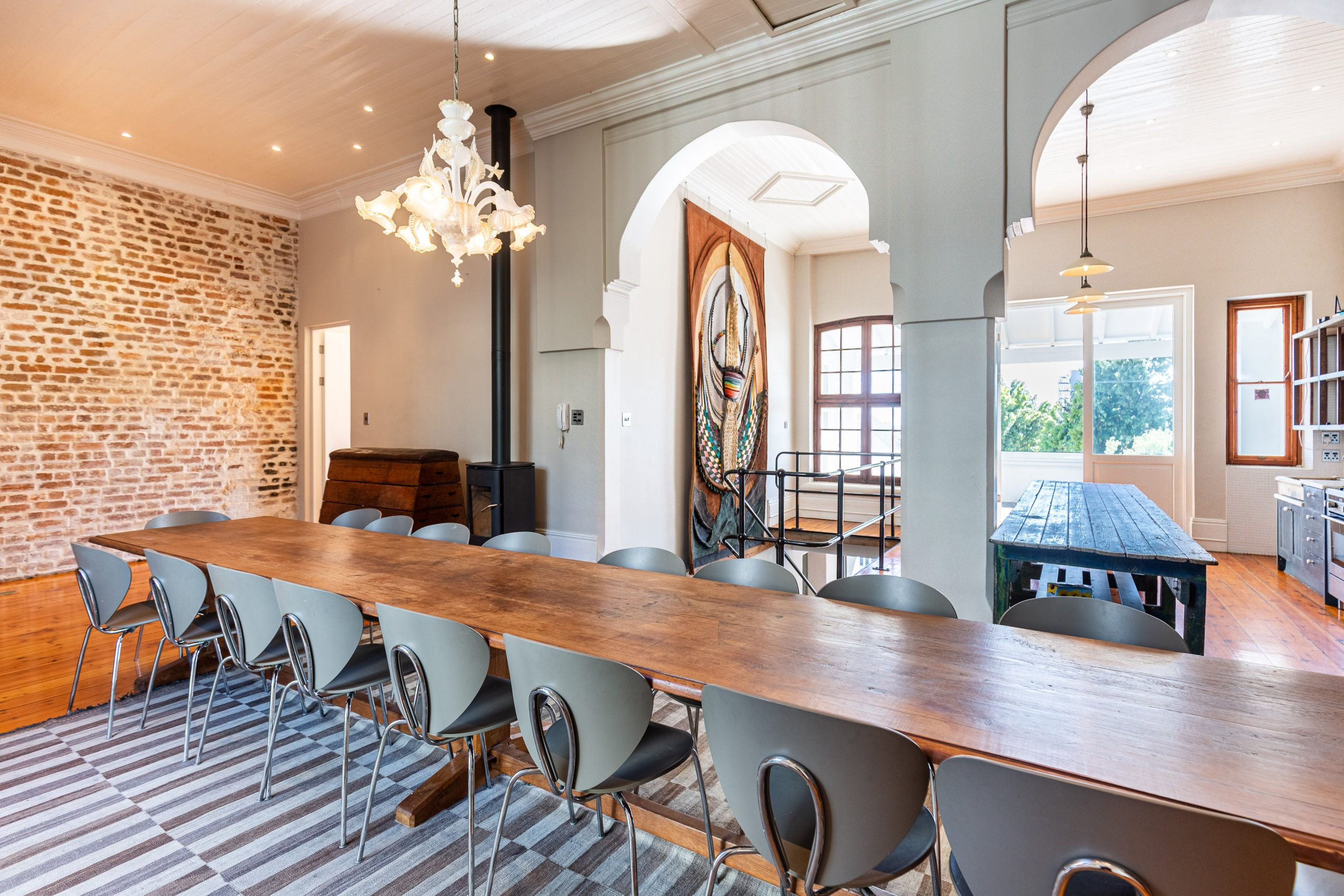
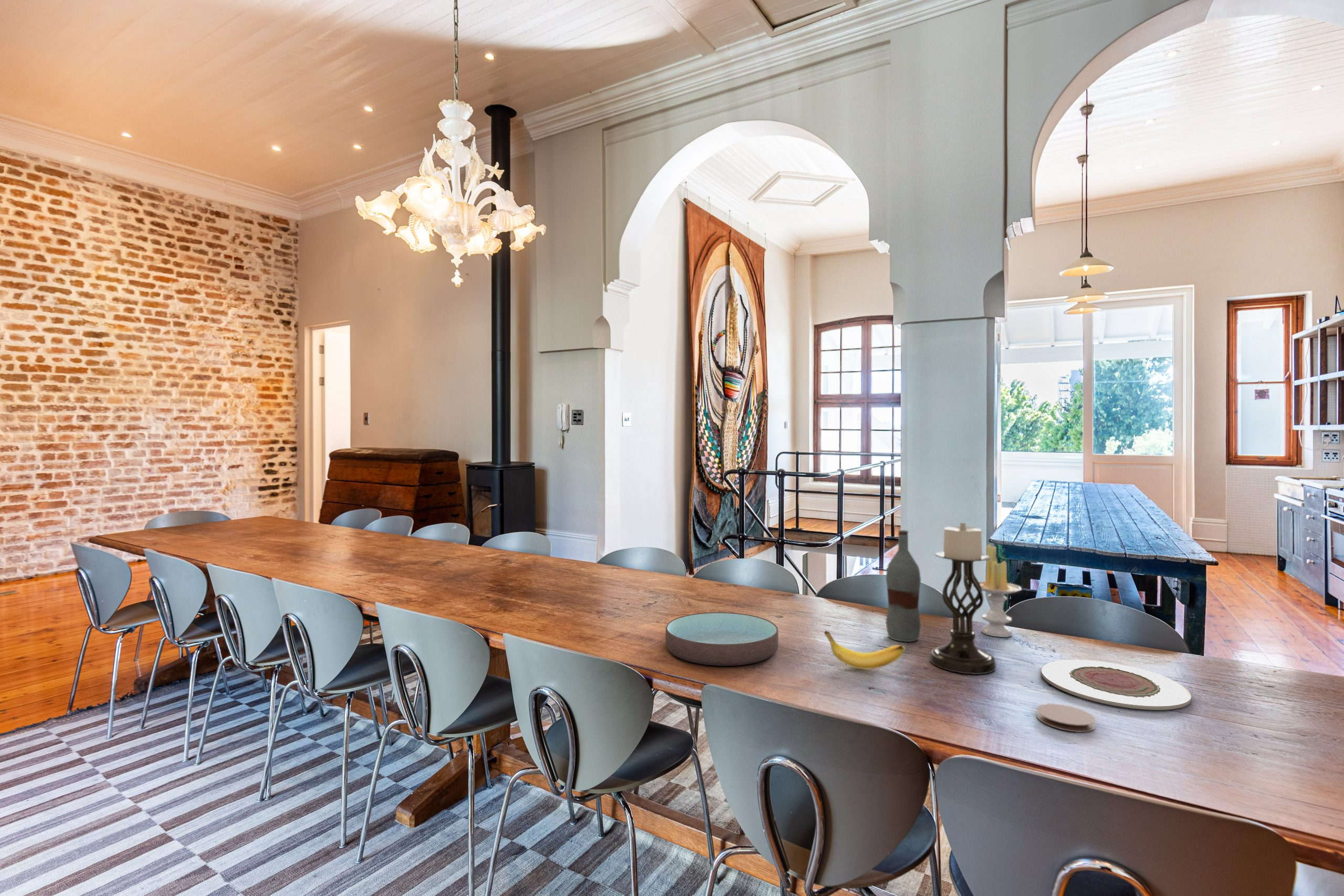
+ candle holder [929,522,997,675]
+ candle [972,544,1022,638]
+ bottle [885,530,921,642]
+ banana [824,630,906,670]
+ coaster [1036,703,1096,733]
+ bowl [665,612,779,667]
+ plate [1041,659,1192,711]
